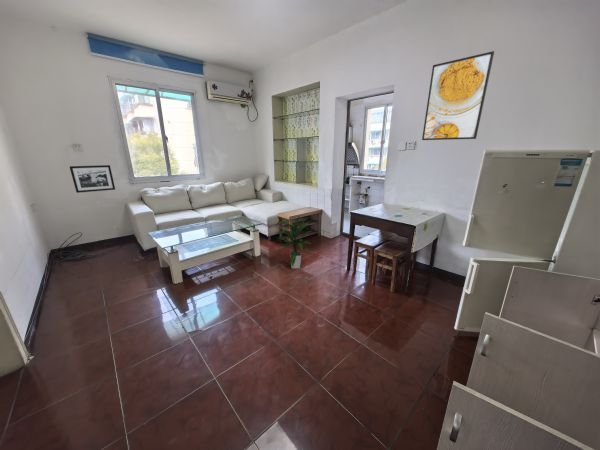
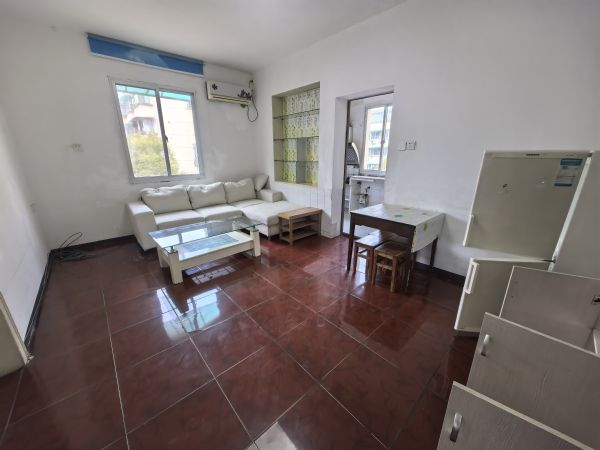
- indoor plant [274,215,314,269]
- picture frame [69,164,116,194]
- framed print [421,50,495,141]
